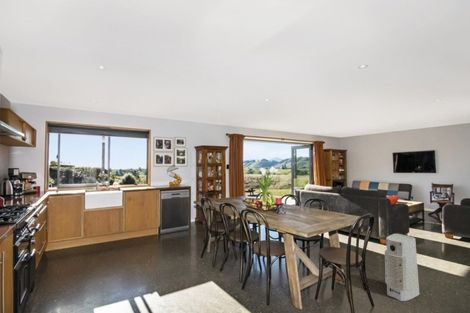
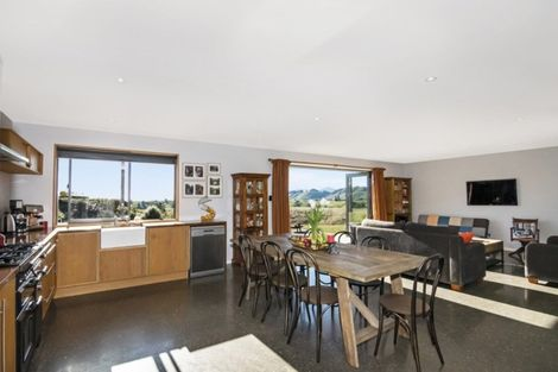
- air purifier [384,233,420,302]
